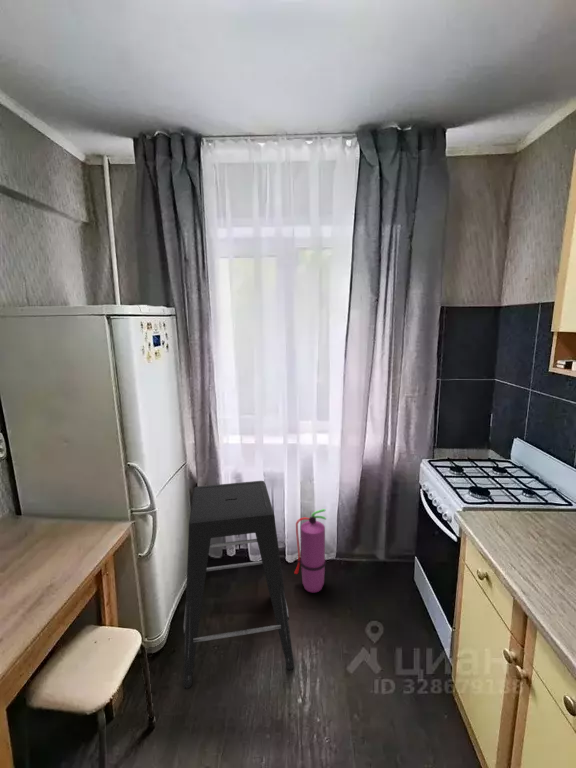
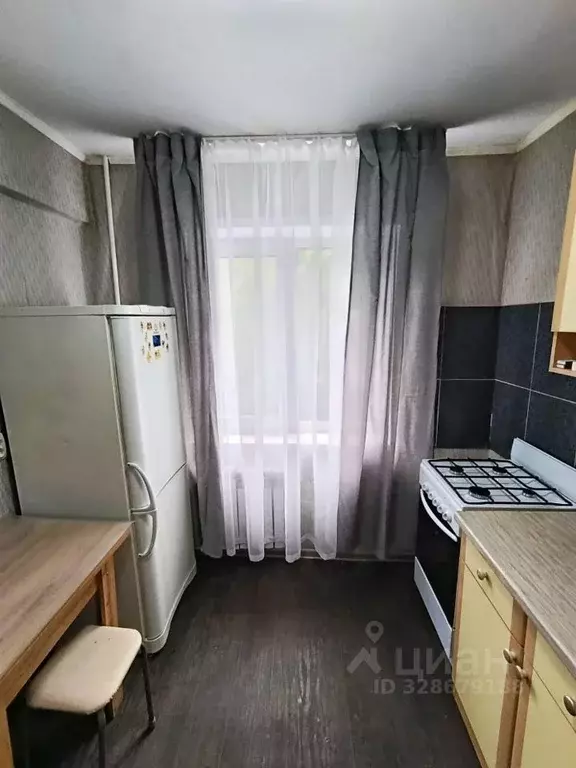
- stool [182,480,295,690]
- fire extinguisher [293,508,327,593]
